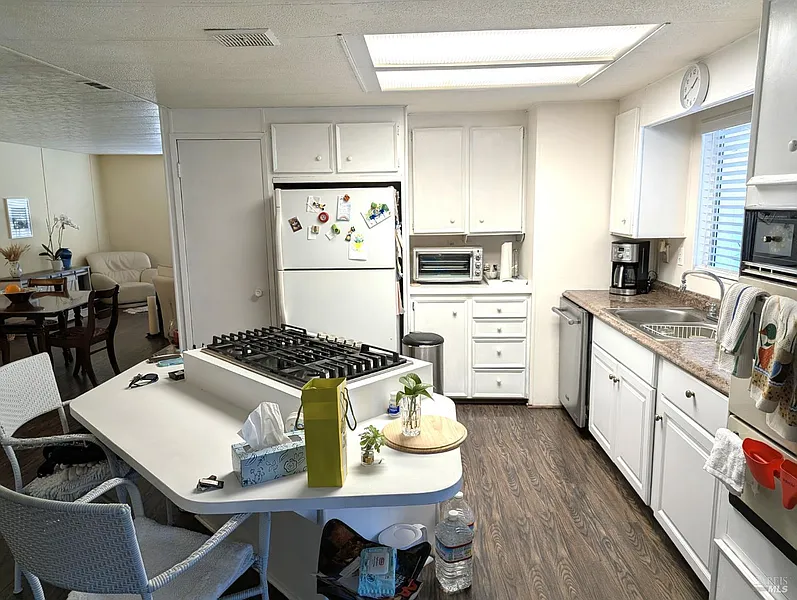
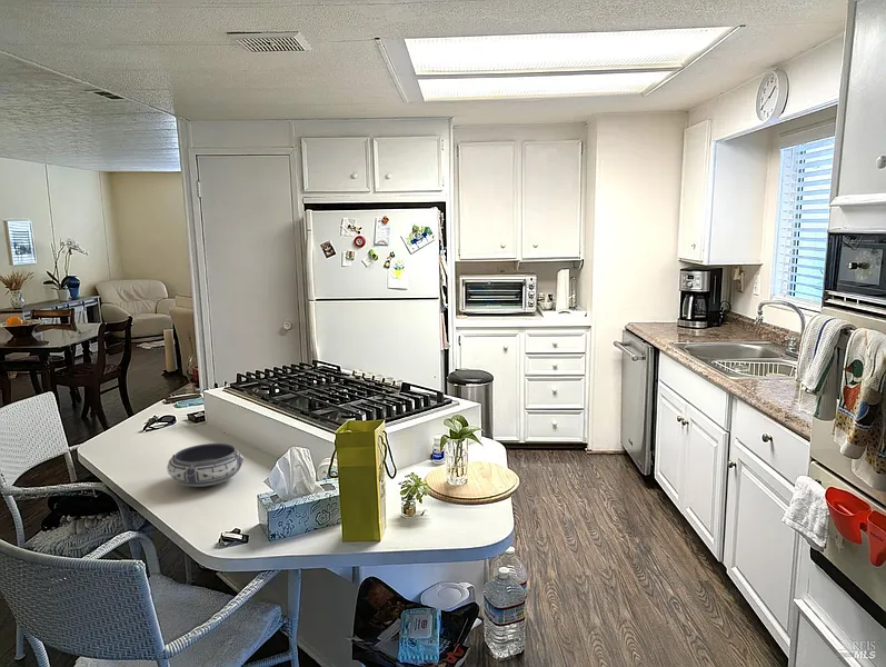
+ bowl [166,442,245,488]
